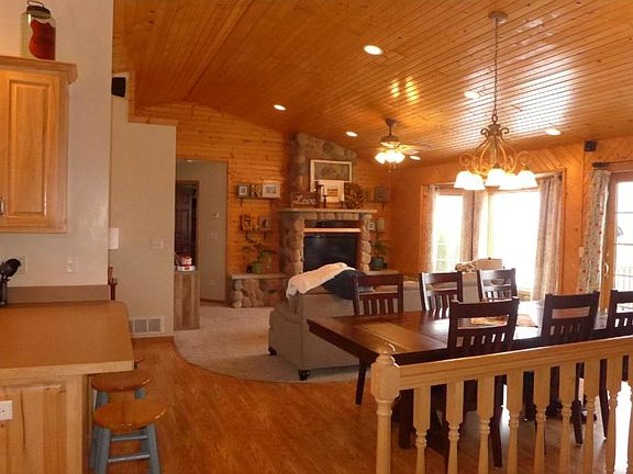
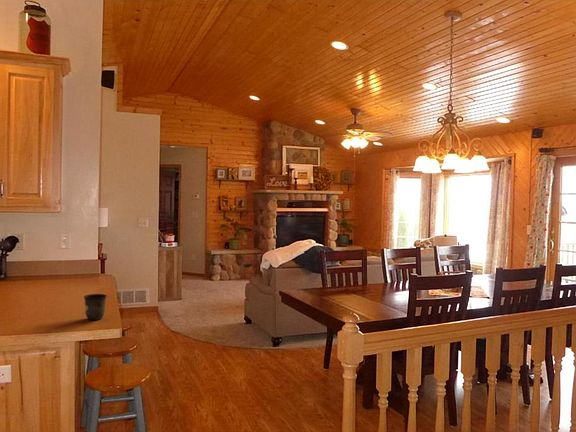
+ mug [83,293,108,321]
